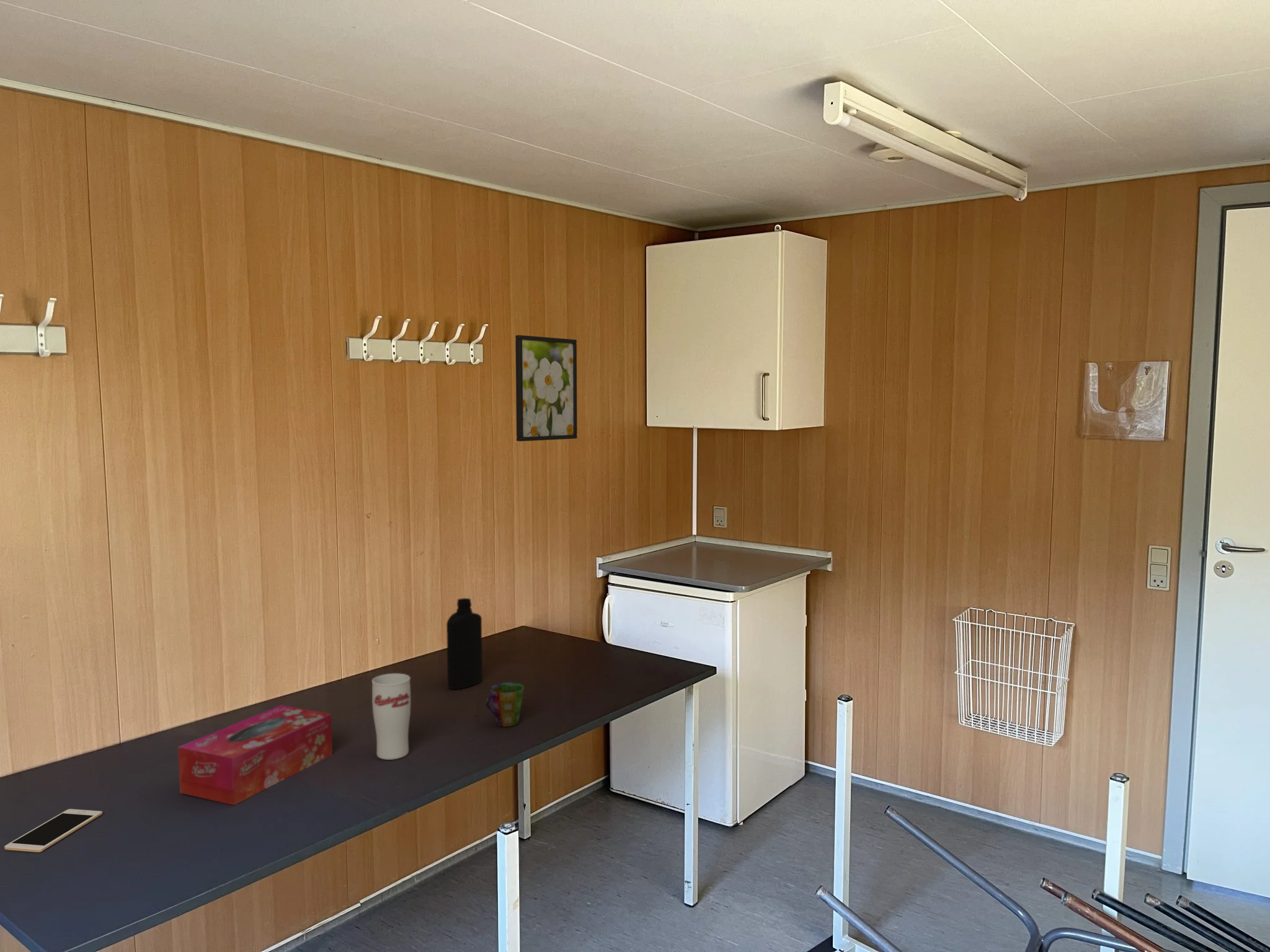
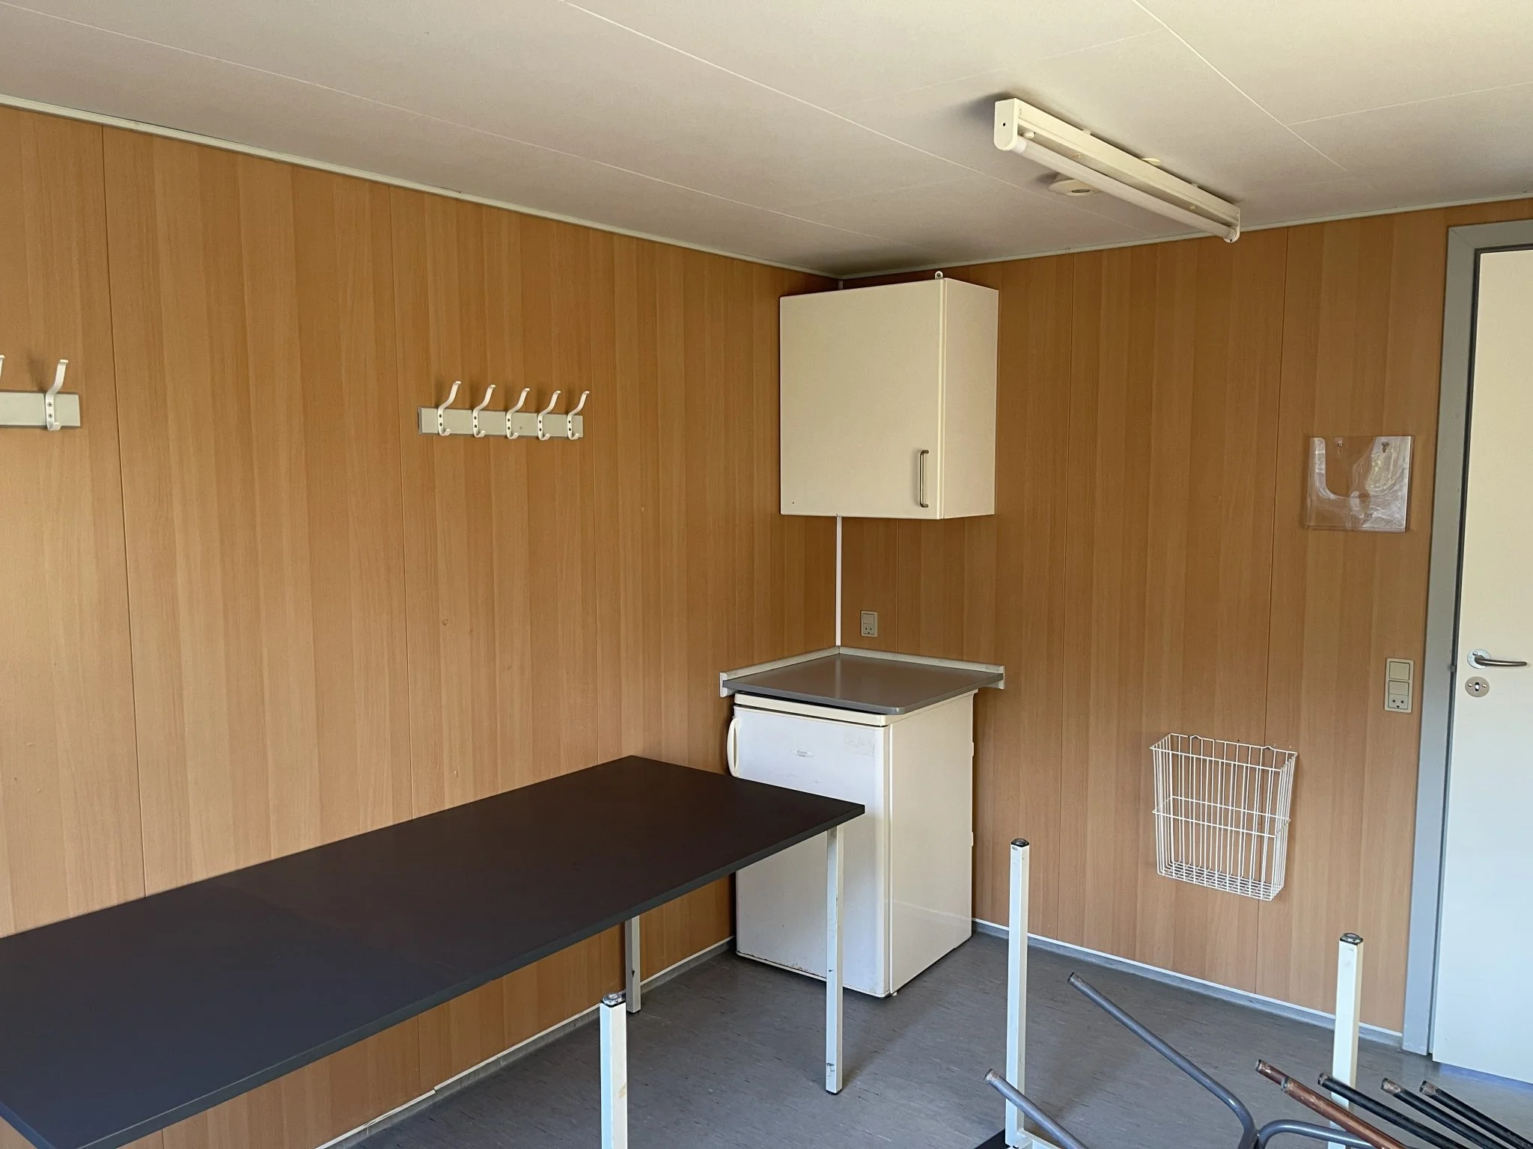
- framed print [515,335,578,442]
- cup [371,673,411,760]
- tissue box [177,704,333,806]
- bottle [446,597,483,690]
- cup [485,682,525,728]
- cell phone [4,808,103,853]
